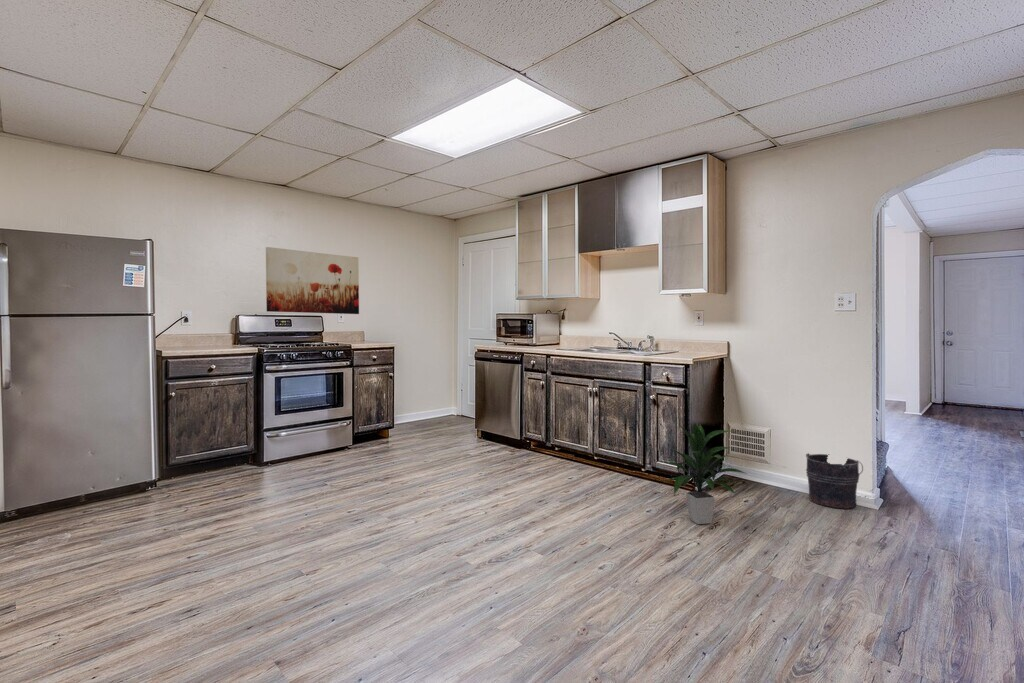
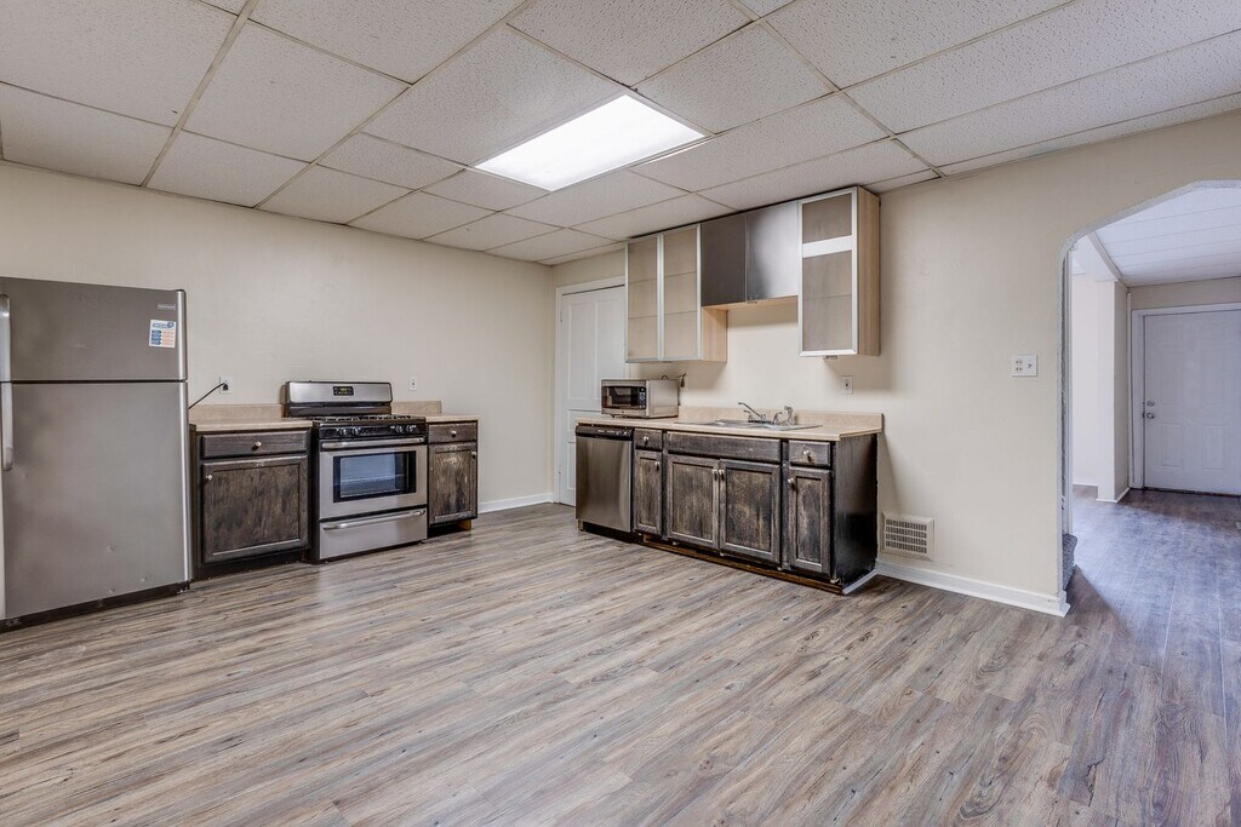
- bucket [805,452,864,510]
- wall art [265,246,360,315]
- indoor plant [663,423,748,525]
